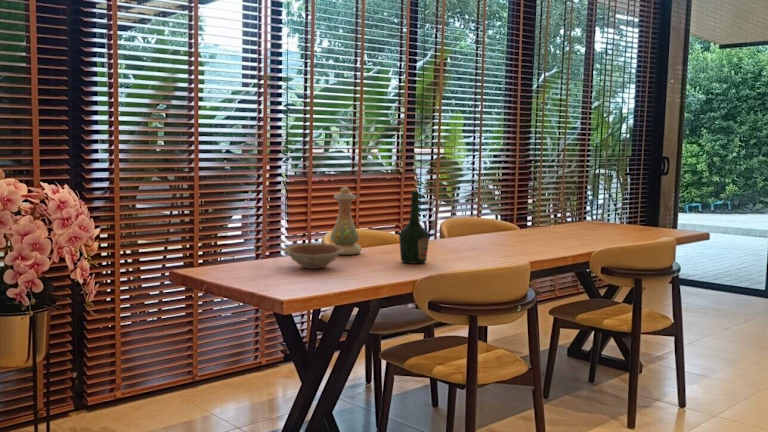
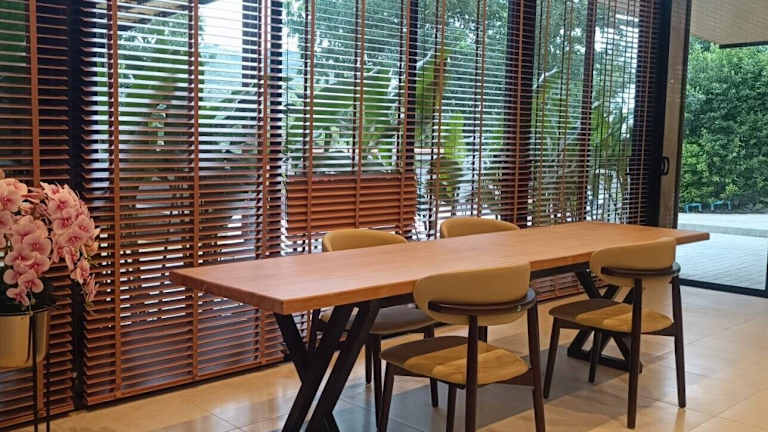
- bowl [282,242,344,270]
- bottle [398,189,430,265]
- vase [329,185,362,256]
